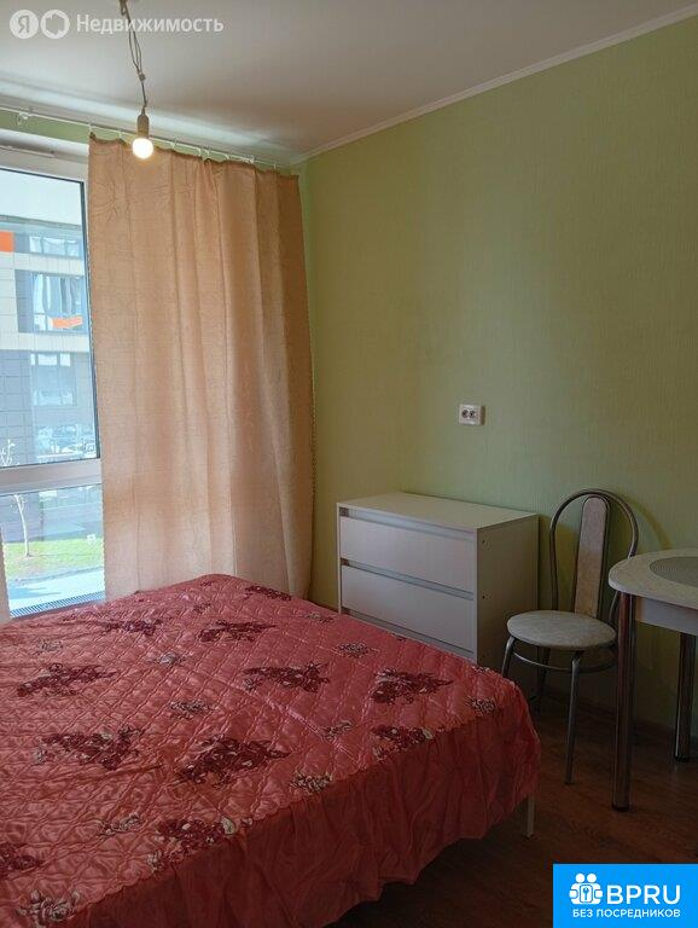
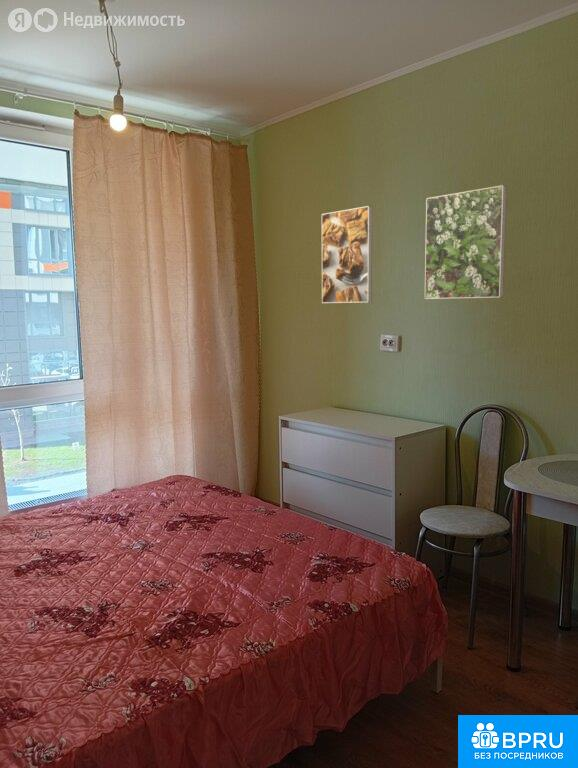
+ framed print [424,184,508,300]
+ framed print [321,205,373,304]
